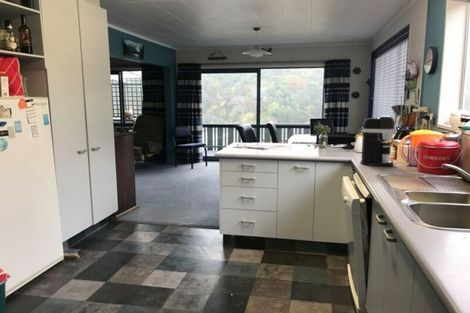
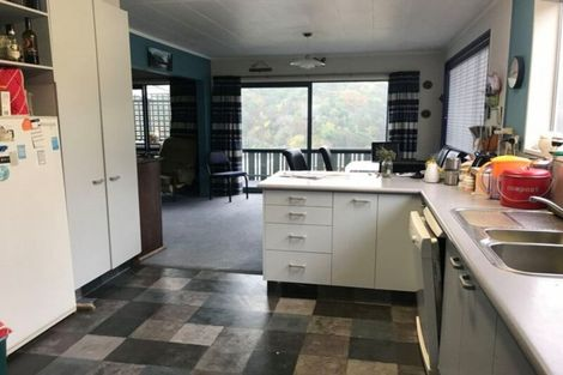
- coffee maker [359,115,396,167]
